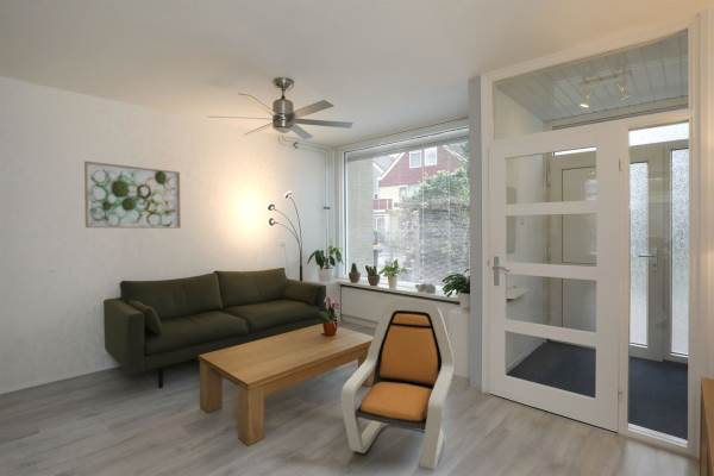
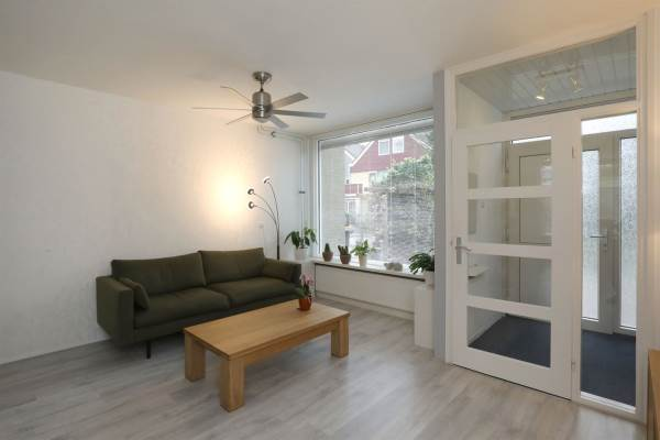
- lounge chair [340,300,456,471]
- wall art [83,159,182,230]
